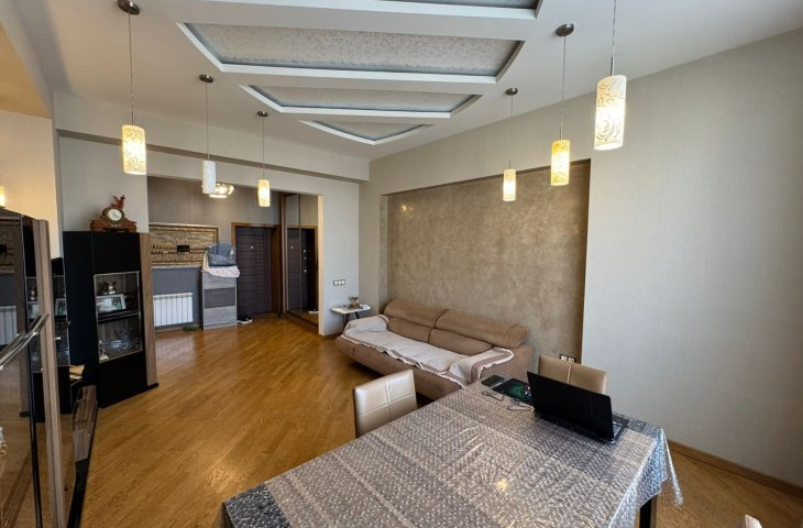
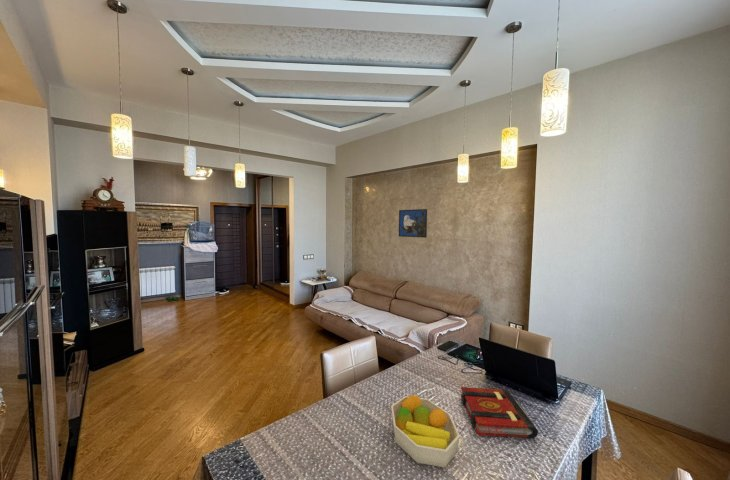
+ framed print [398,208,428,239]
+ book [460,386,539,440]
+ fruit bowl [390,394,461,469]
